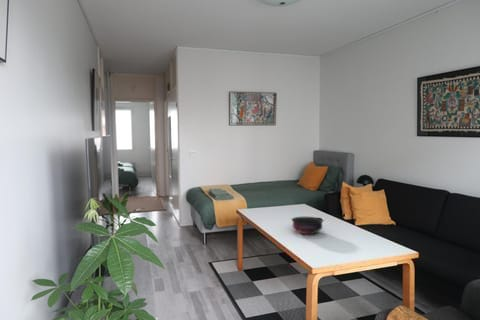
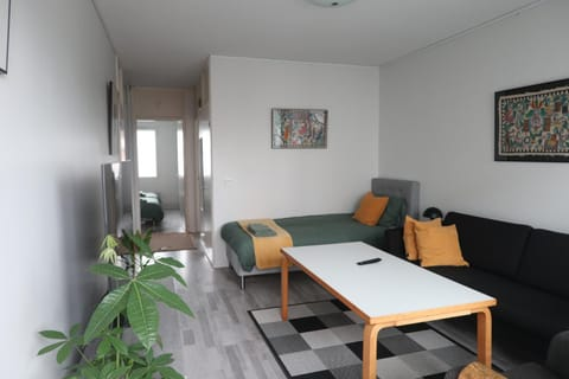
- bowl [290,216,325,235]
